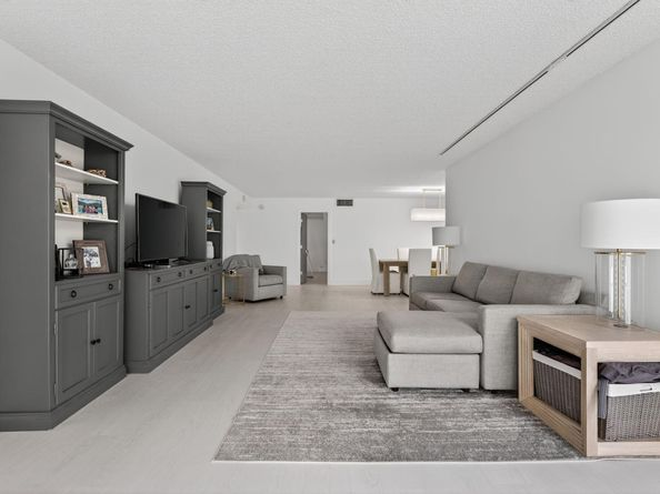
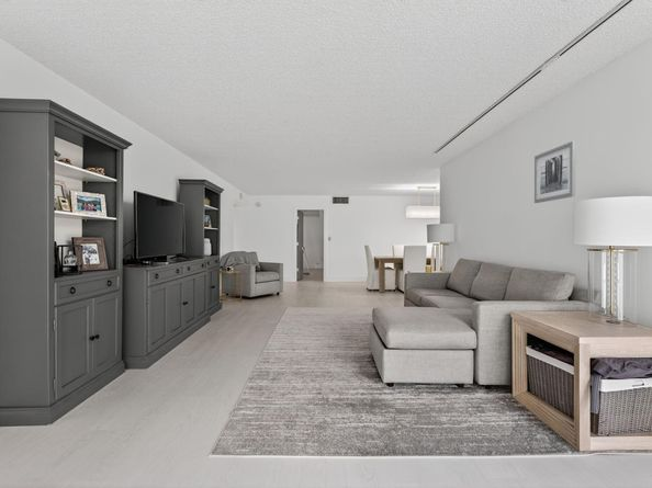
+ wall art [533,140,576,204]
